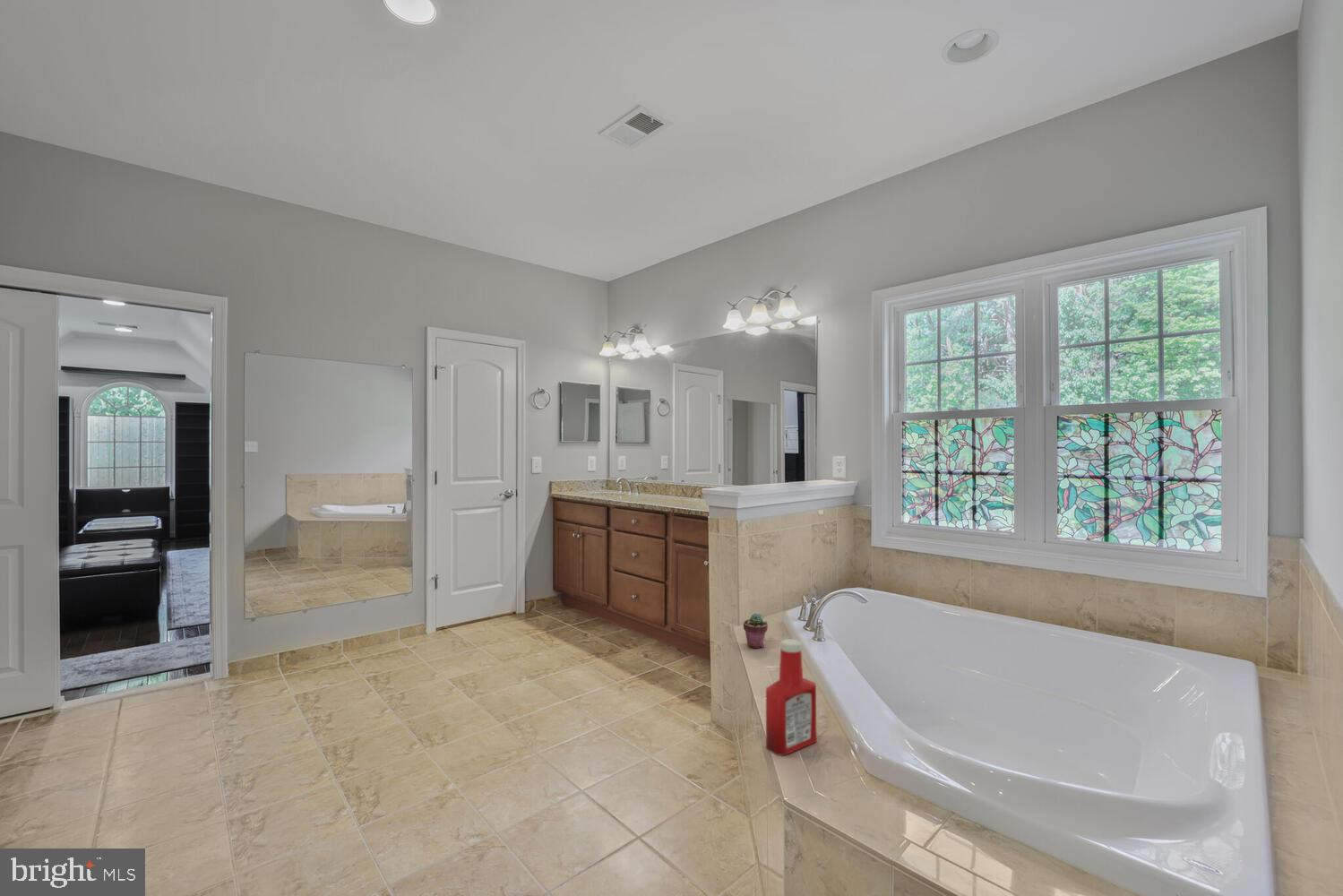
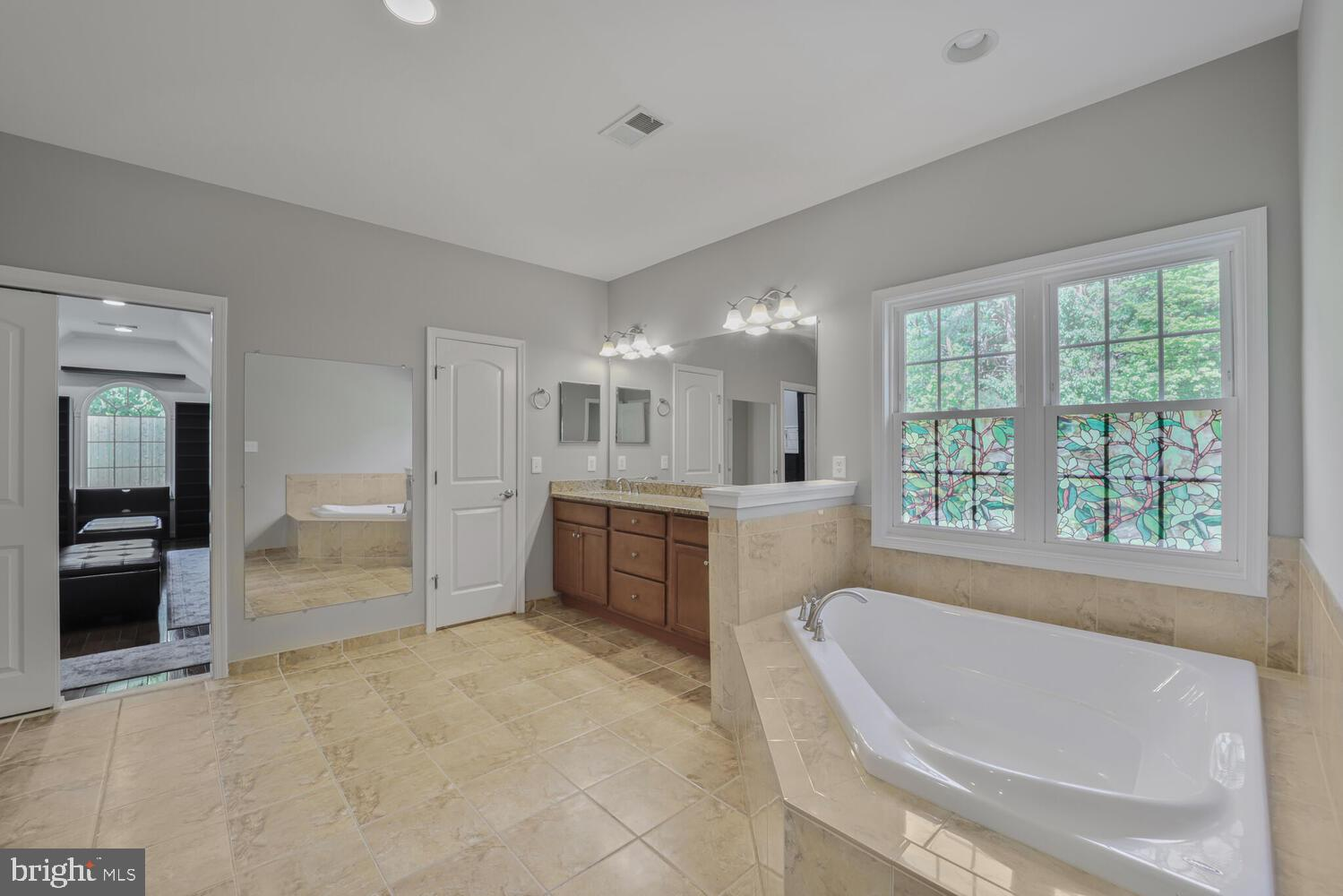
- soap bottle [765,638,817,756]
- potted succulent [743,613,769,649]
